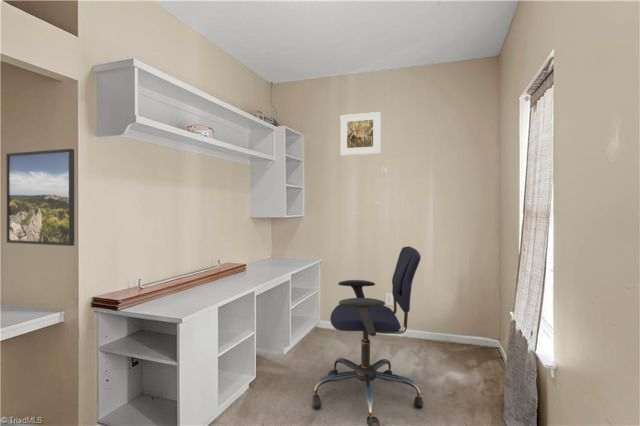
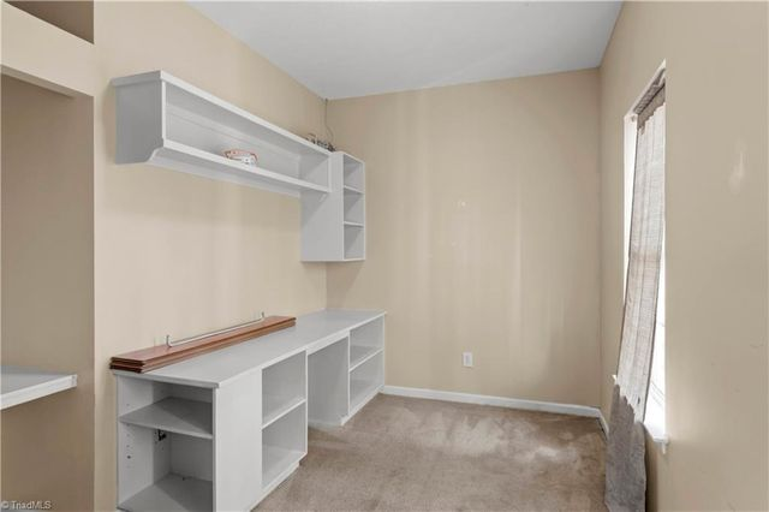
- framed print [339,111,382,156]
- office chair [311,245,424,426]
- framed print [5,148,75,247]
